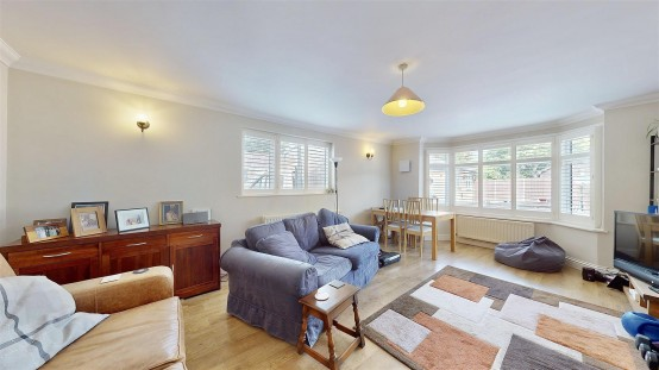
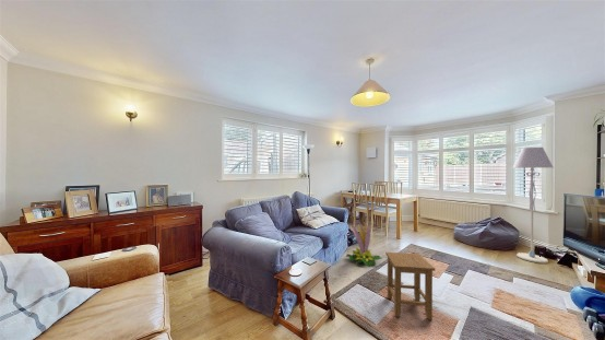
+ stool [384,251,436,321]
+ floor lamp [512,146,554,265]
+ decorative plant [345,219,382,267]
